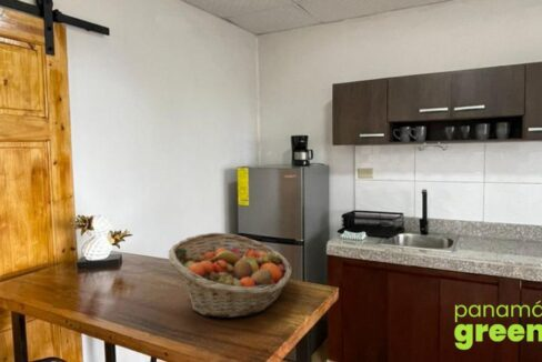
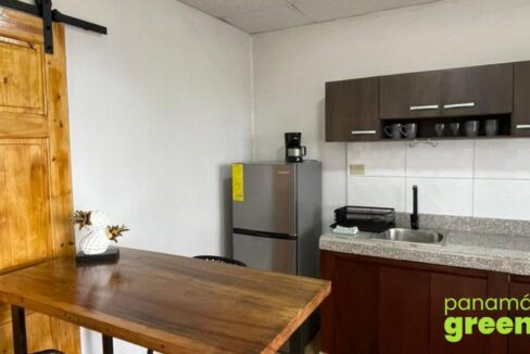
- fruit basket [167,232,293,319]
